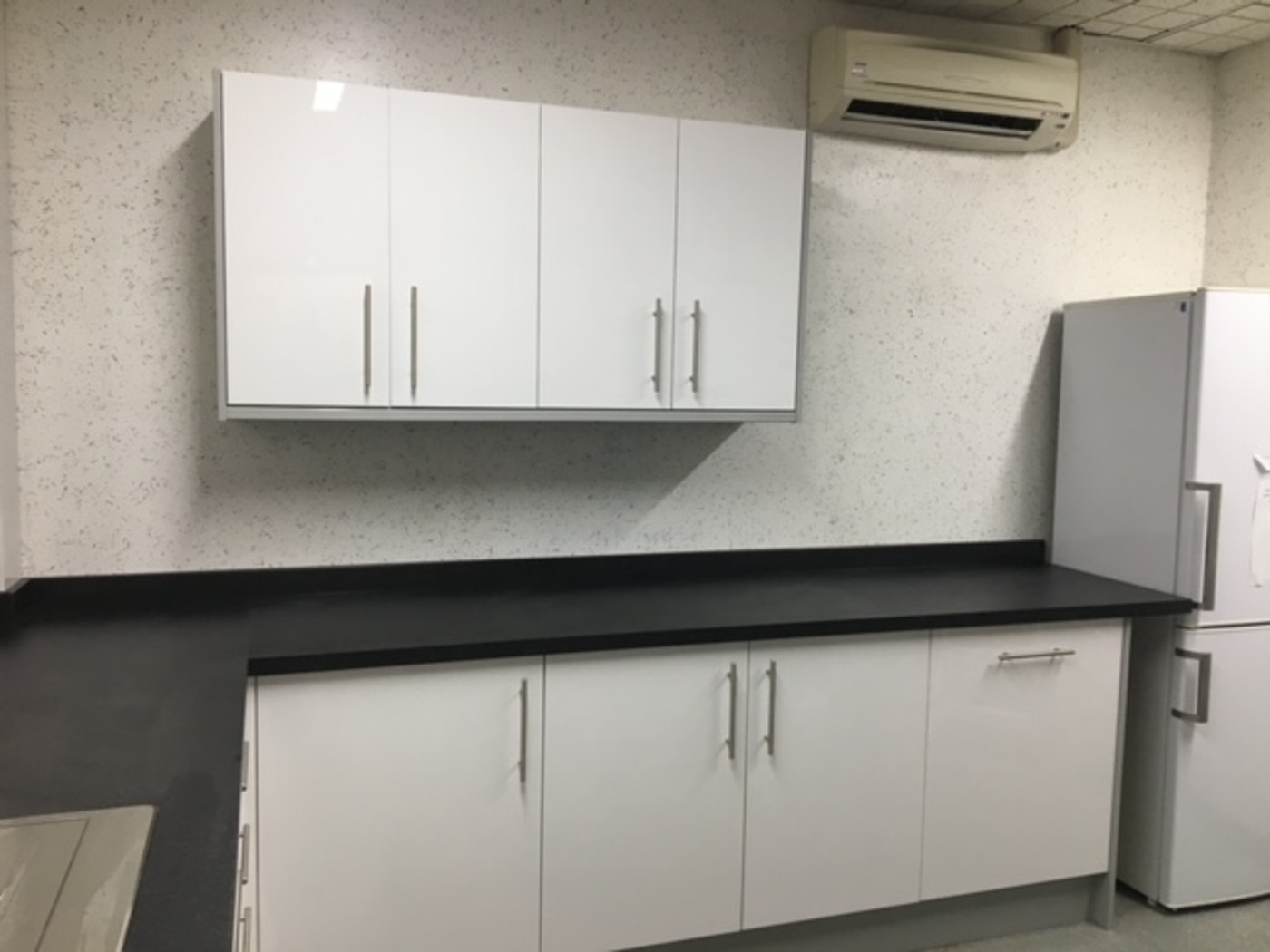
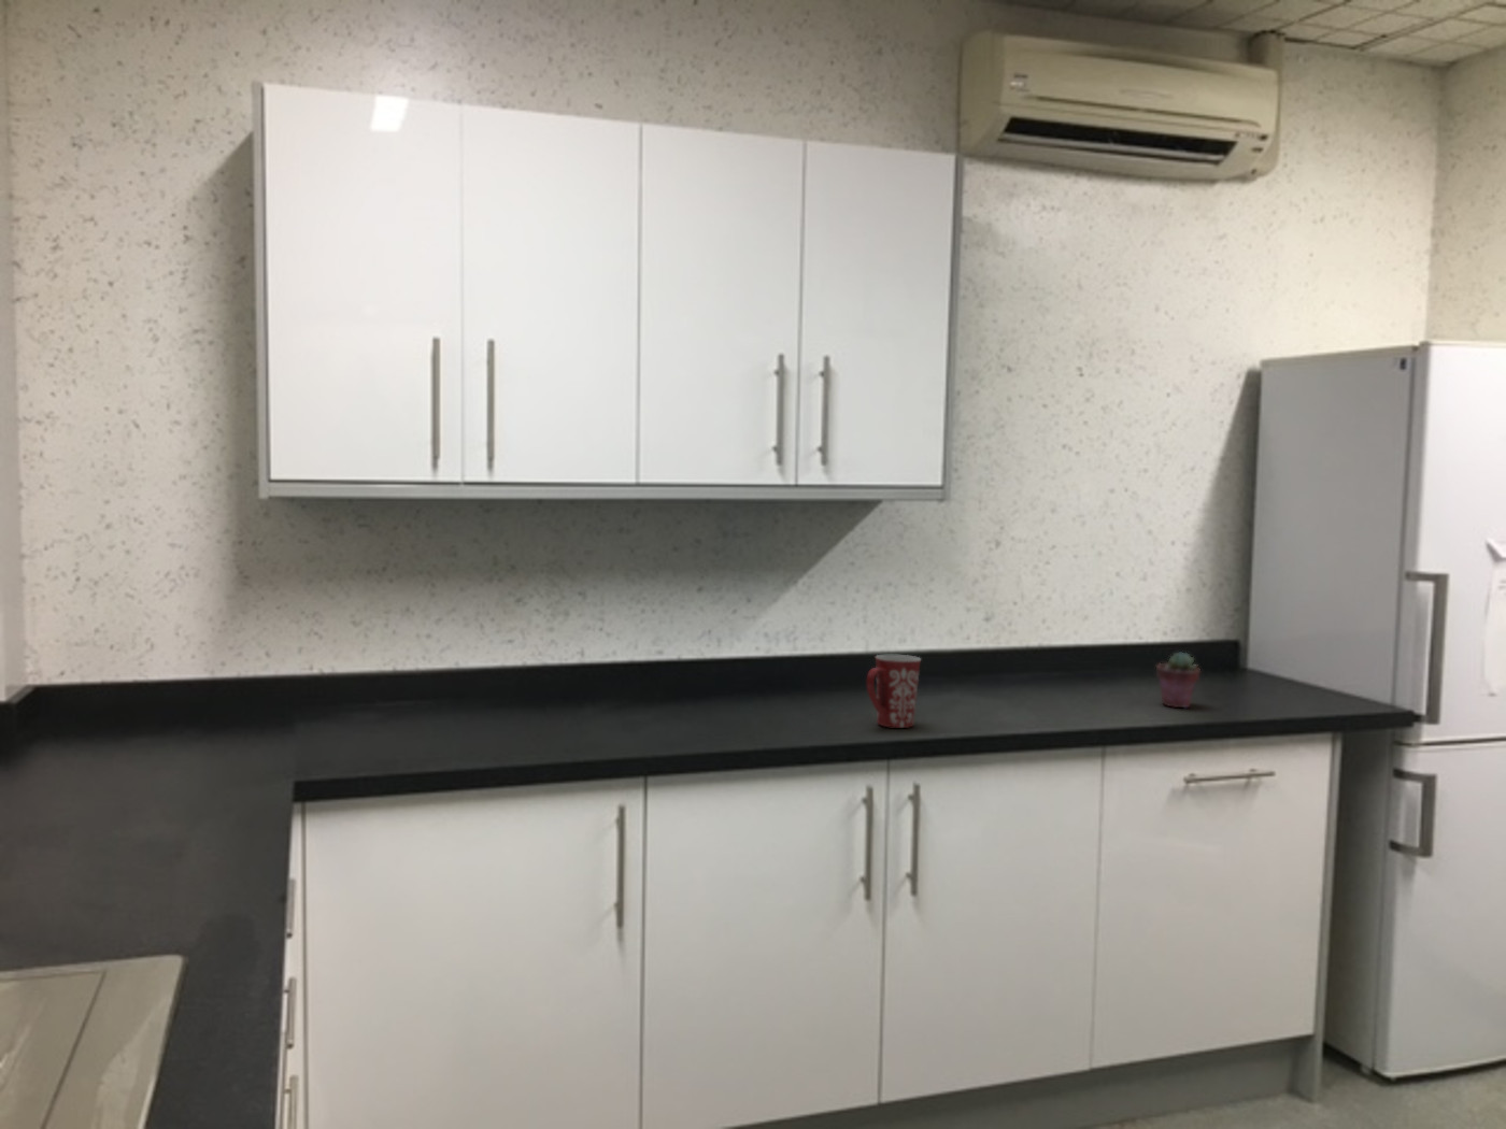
+ mug [866,653,921,729]
+ potted succulent [1155,651,1201,708]
